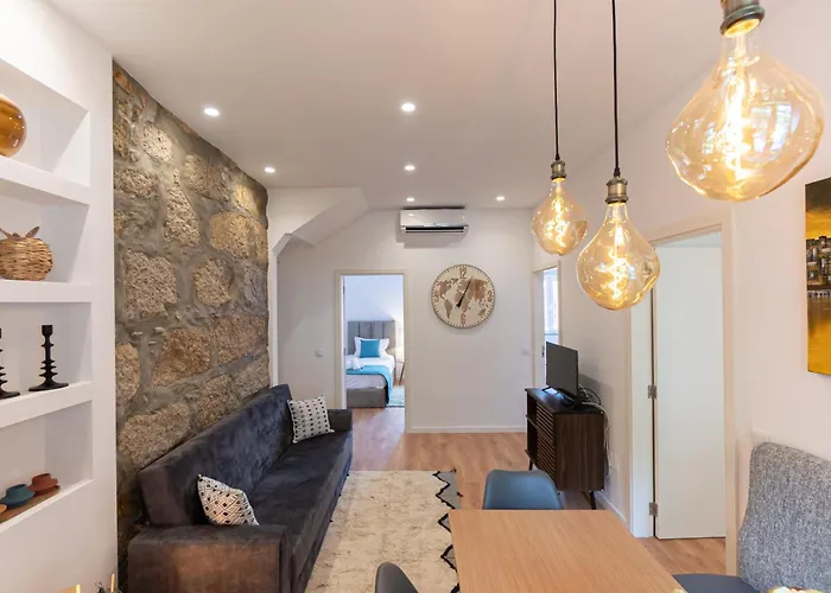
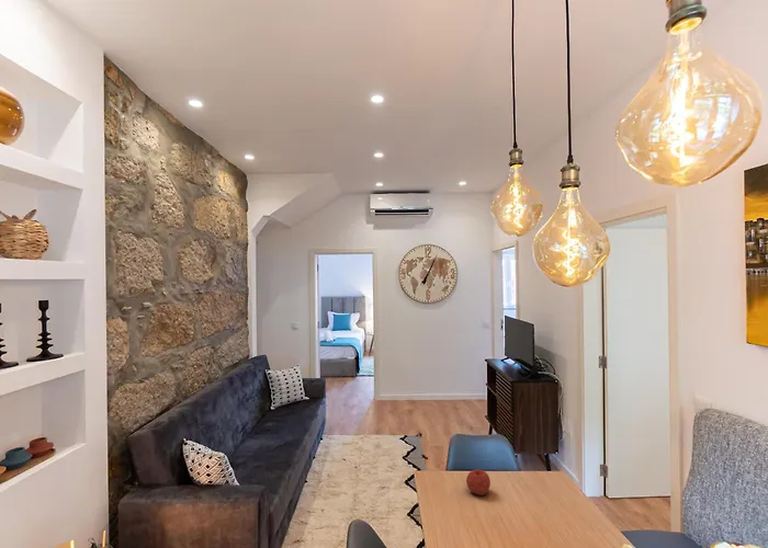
+ fruit [465,468,492,496]
